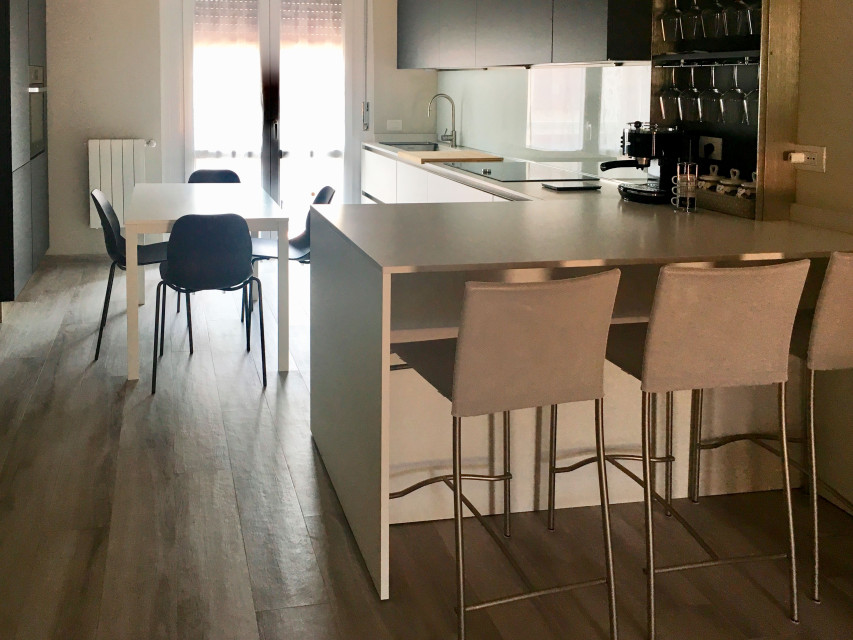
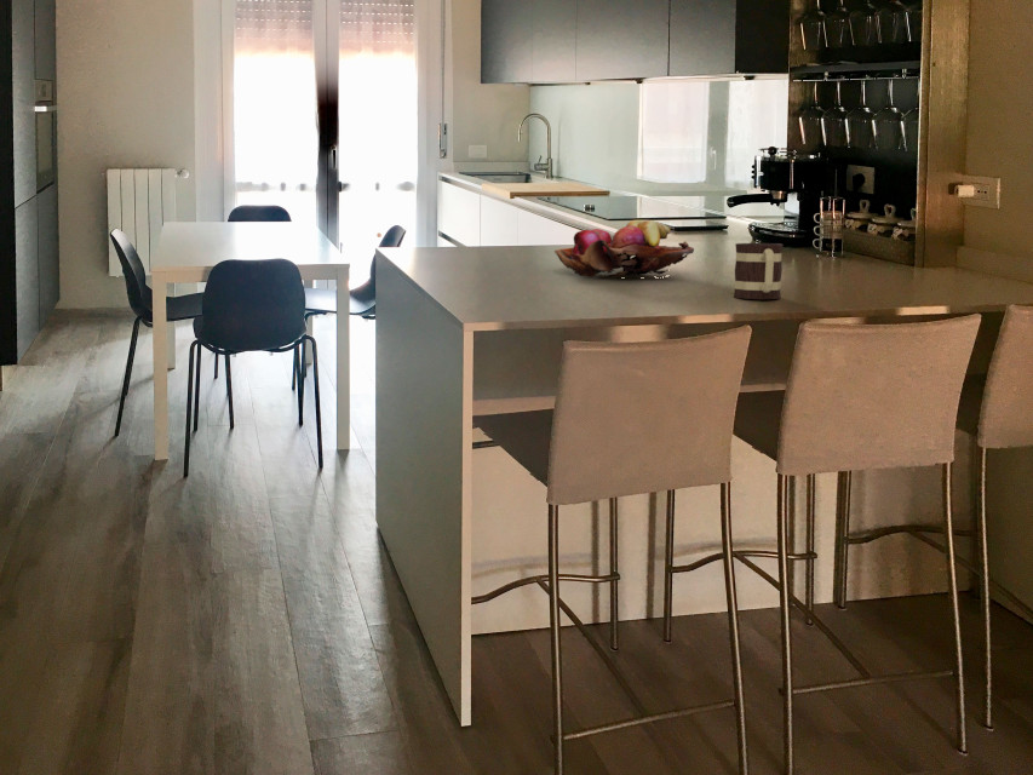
+ fruit basket [553,219,695,279]
+ mug [733,242,785,300]
